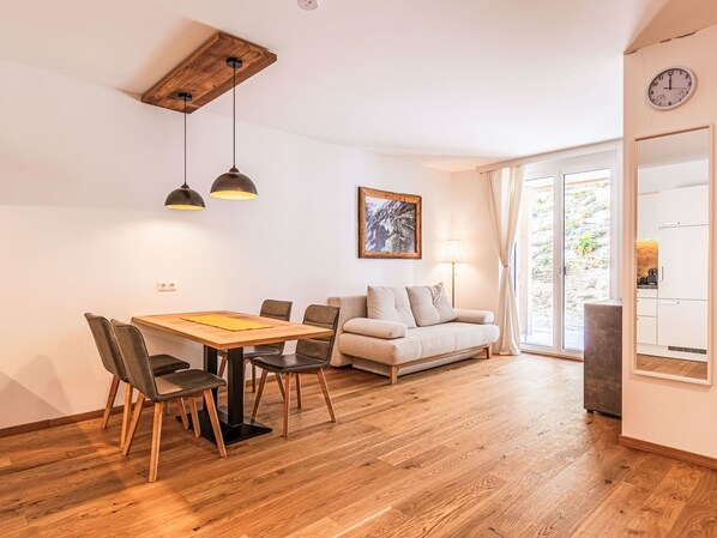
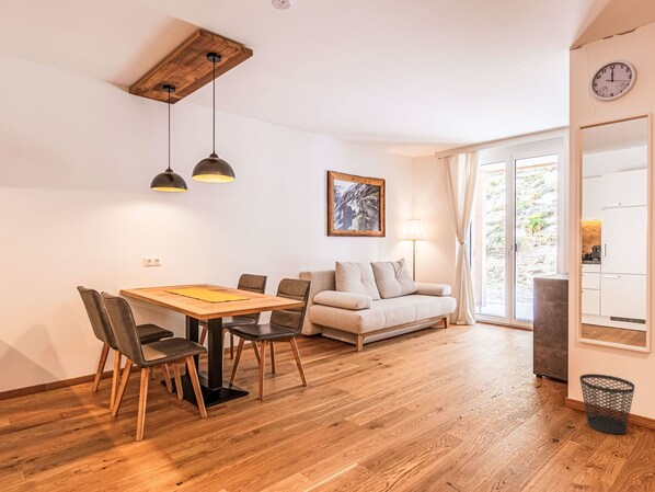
+ wastebasket [578,373,635,435]
